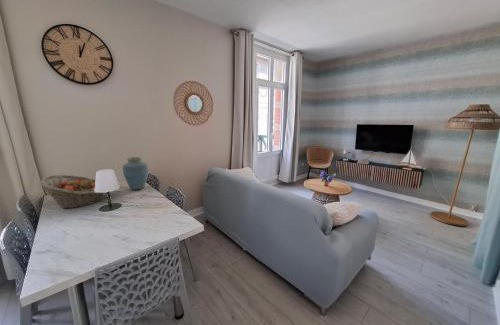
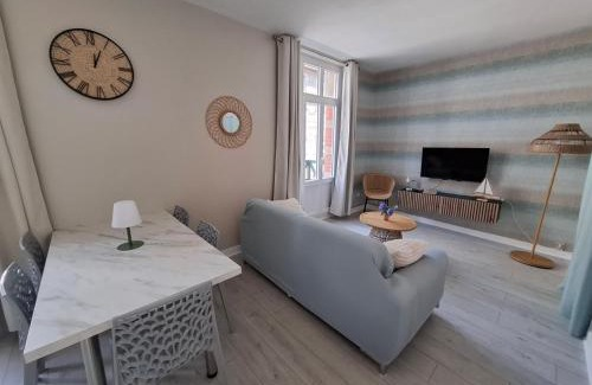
- vase [122,156,149,191]
- fruit basket [39,174,104,209]
